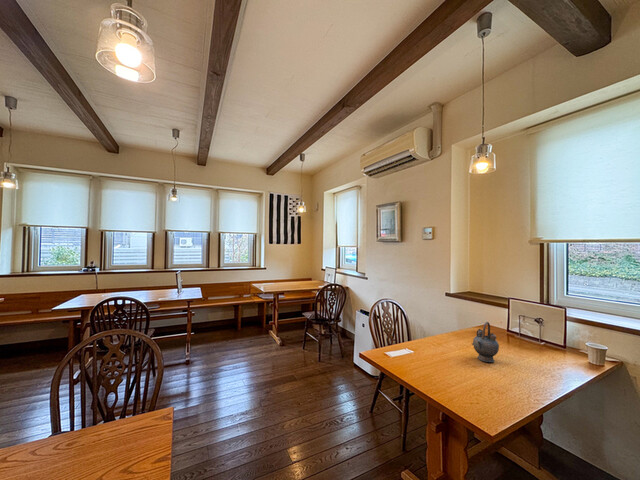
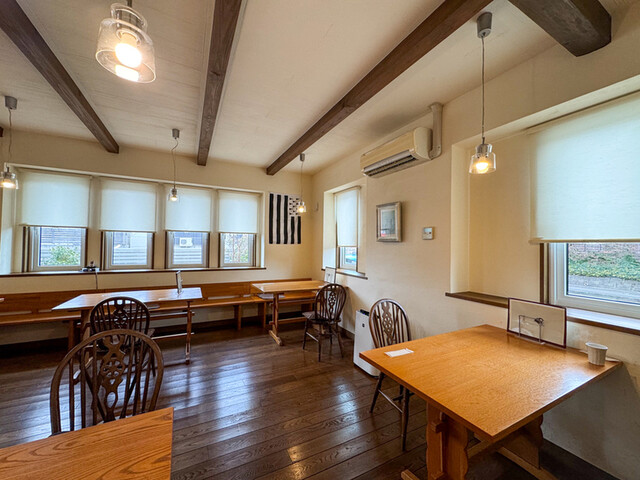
- teapot [471,321,500,363]
